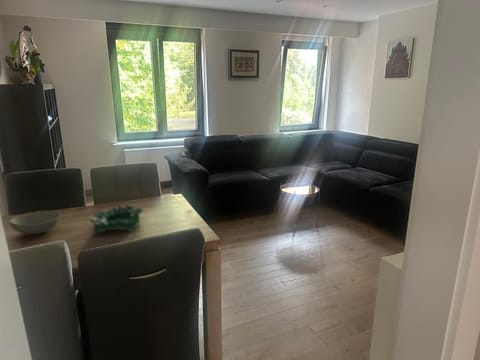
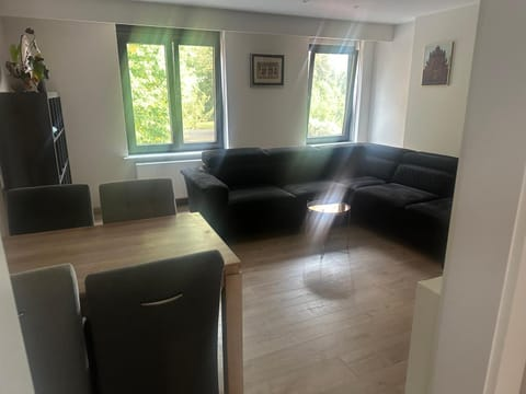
- decorative bowl [86,204,144,235]
- bowl [8,210,62,235]
